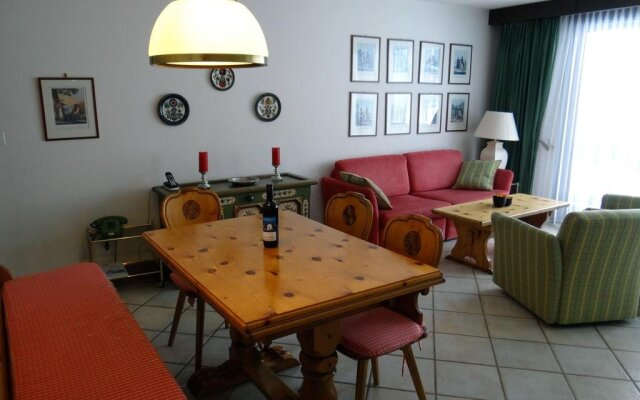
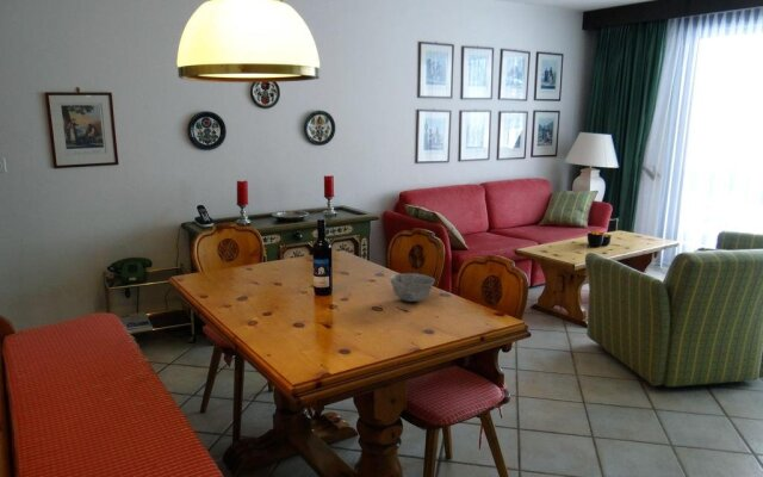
+ bowl [389,272,436,303]
